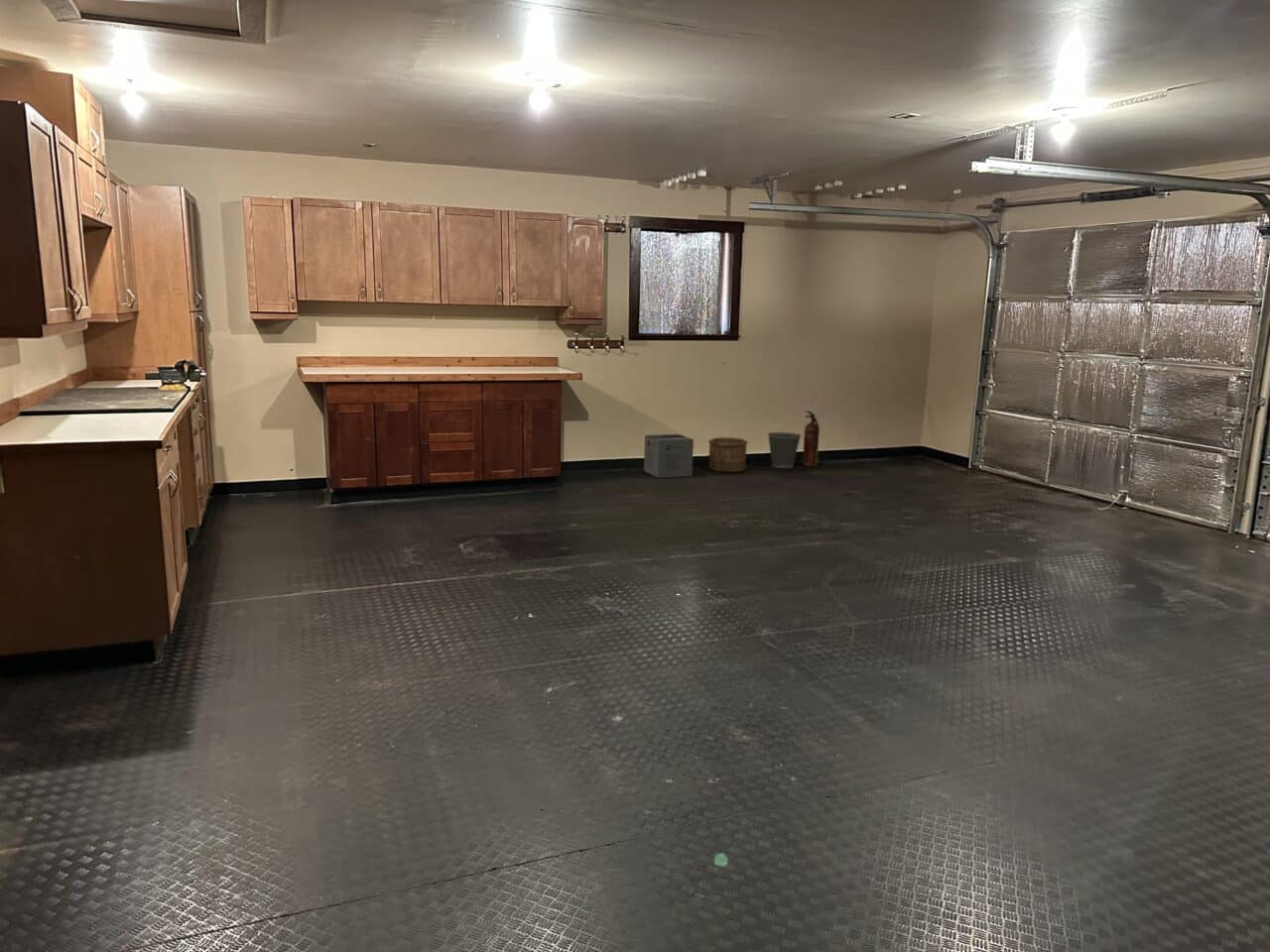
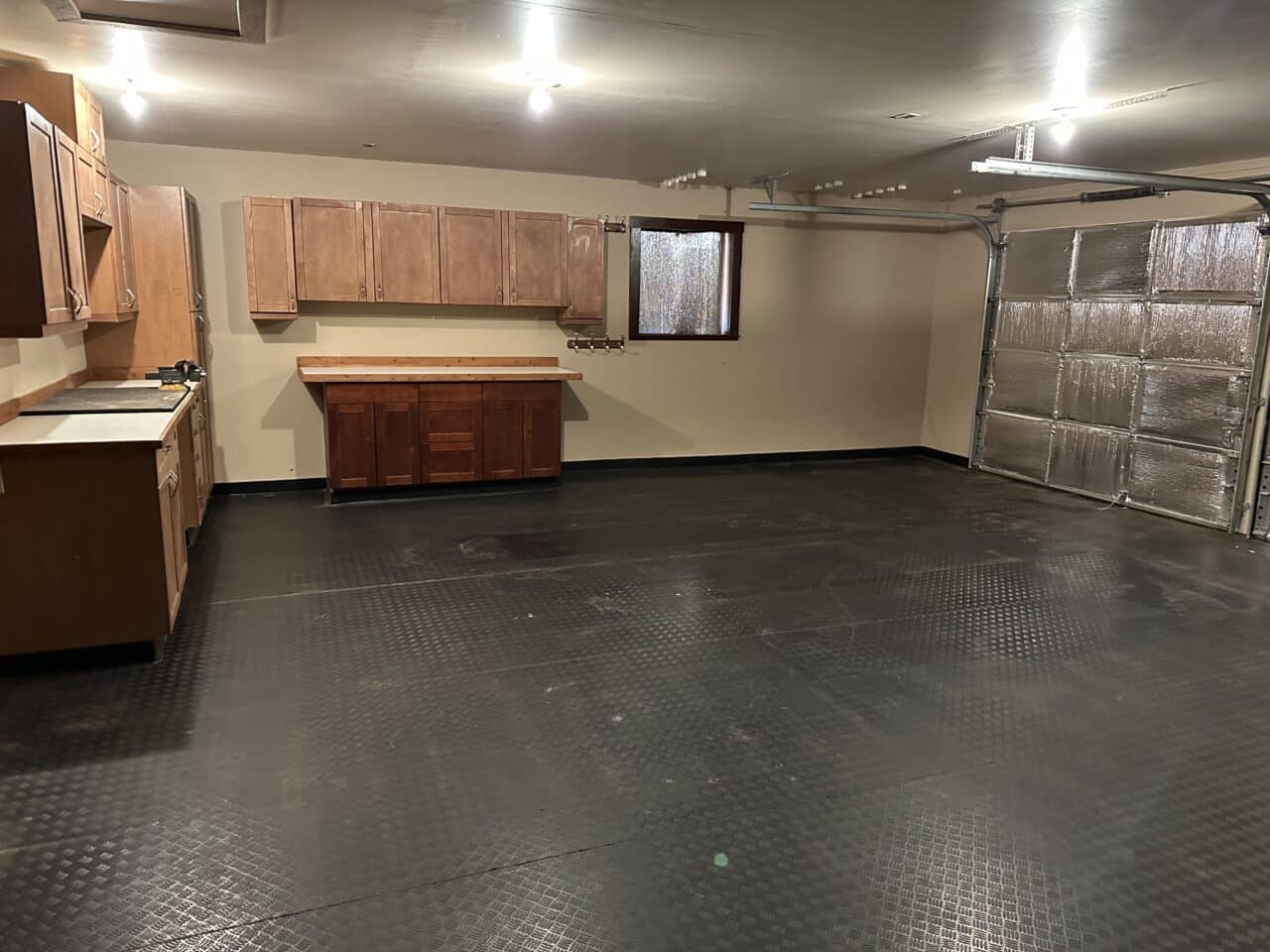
- wooden bucket [707,436,749,473]
- fire extinguisher [802,411,821,467]
- wastebasket [767,431,802,469]
- cardboard box [643,433,695,479]
